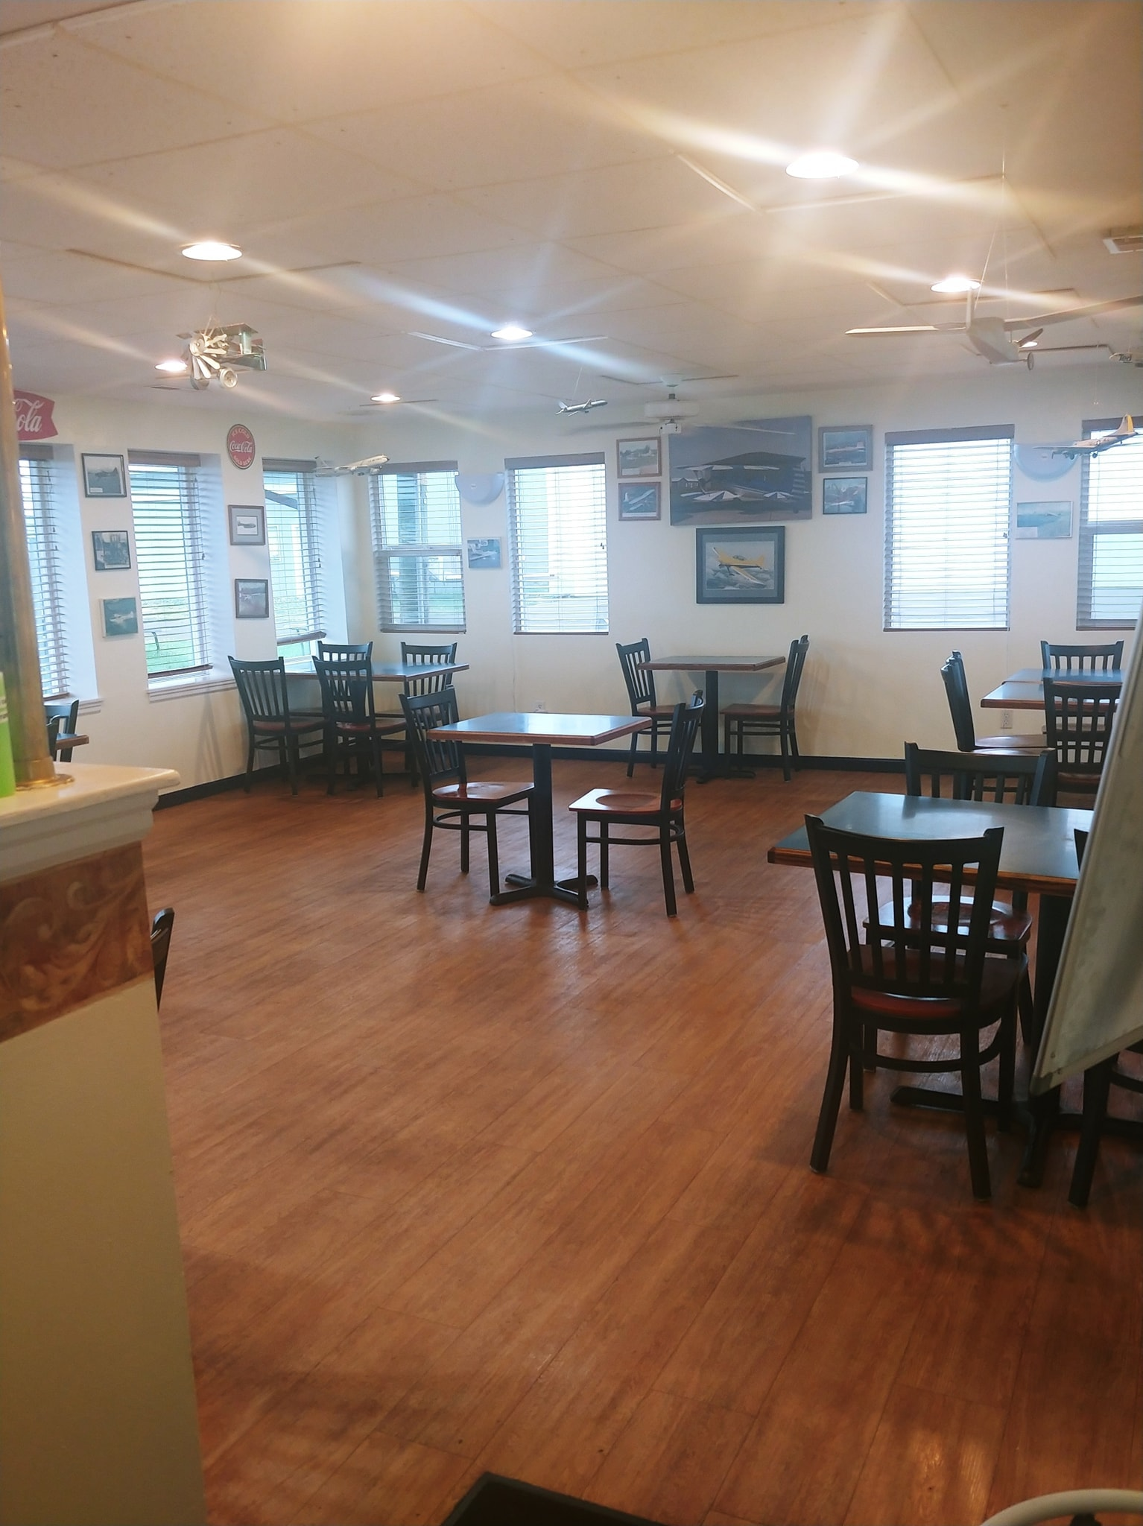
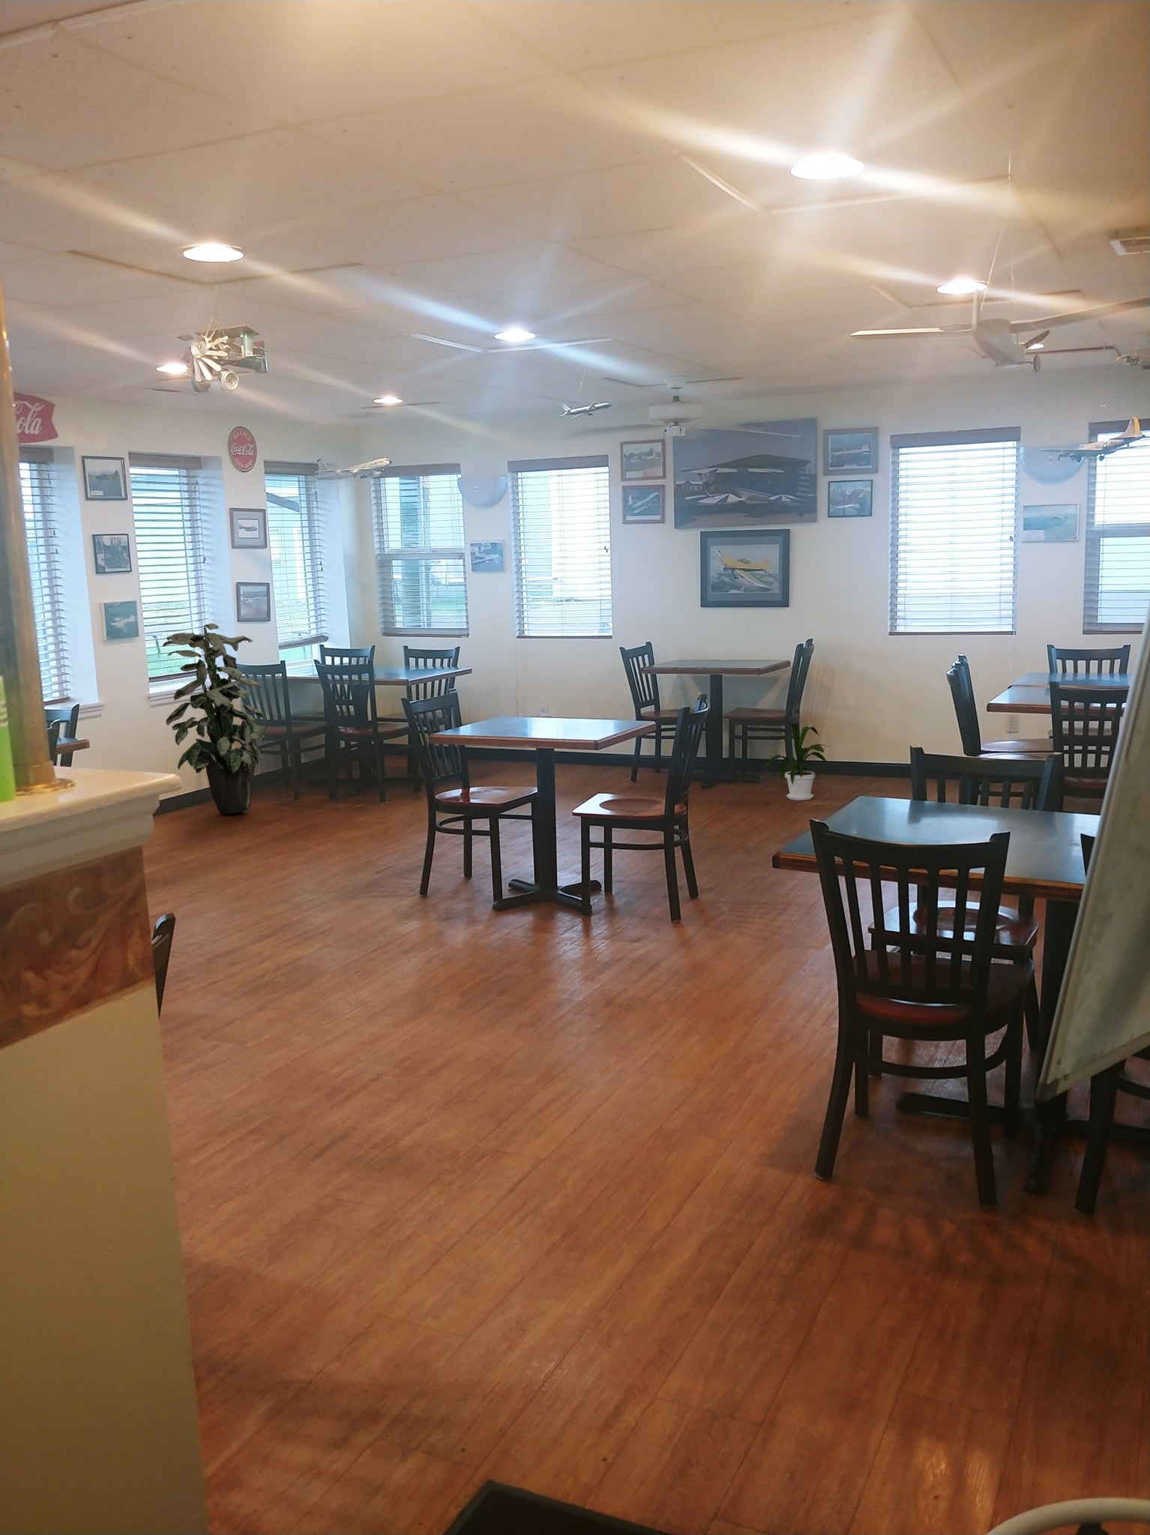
+ house plant [761,723,832,801]
+ indoor plant [162,623,269,815]
